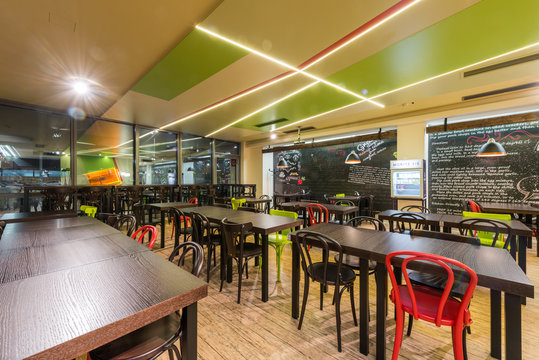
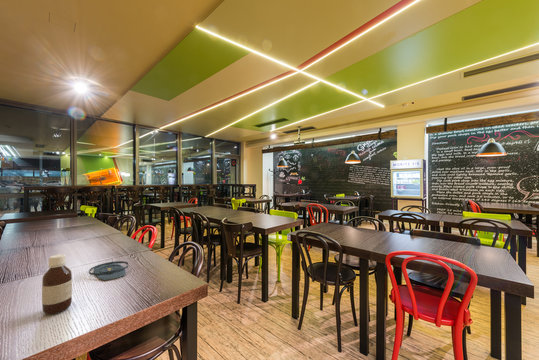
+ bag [88,250,129,281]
+ bottle [41,253,73,316]
